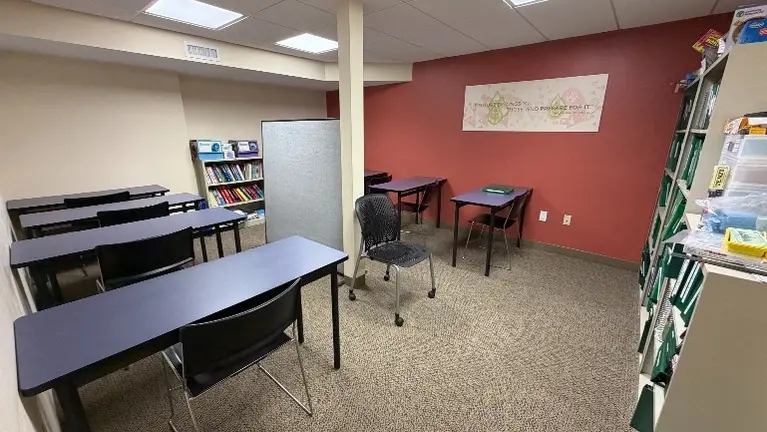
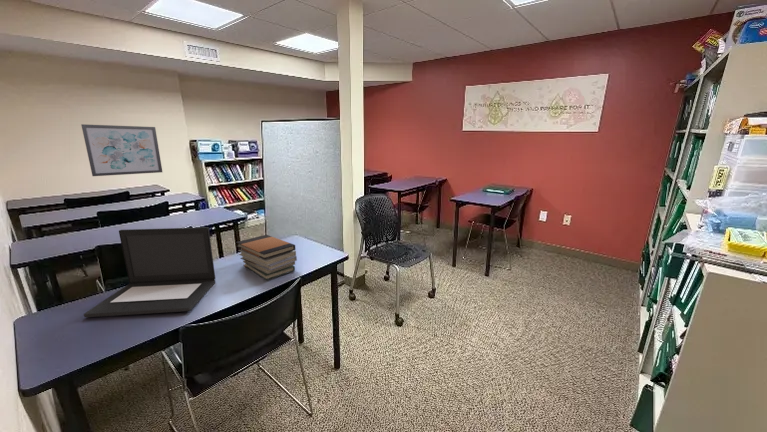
+ book stack [235,234,298,281]
+ wall art [80,123,163,177]
+ laptop [83,226,216,318]
